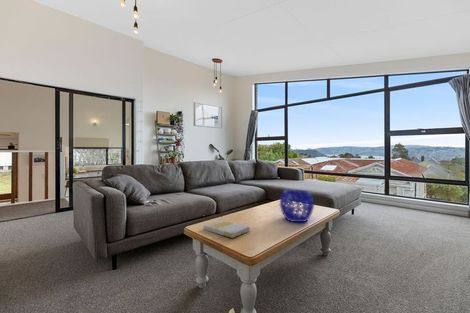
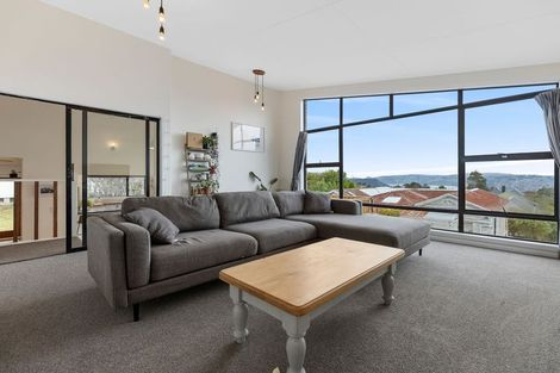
- book [203,219,251,239]
- decorative bowl [279,189,315,223]
